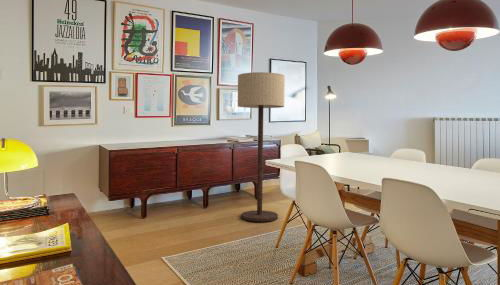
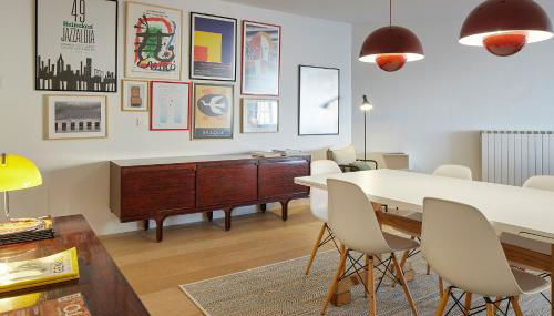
- floor lamp [237,71,286,223]
